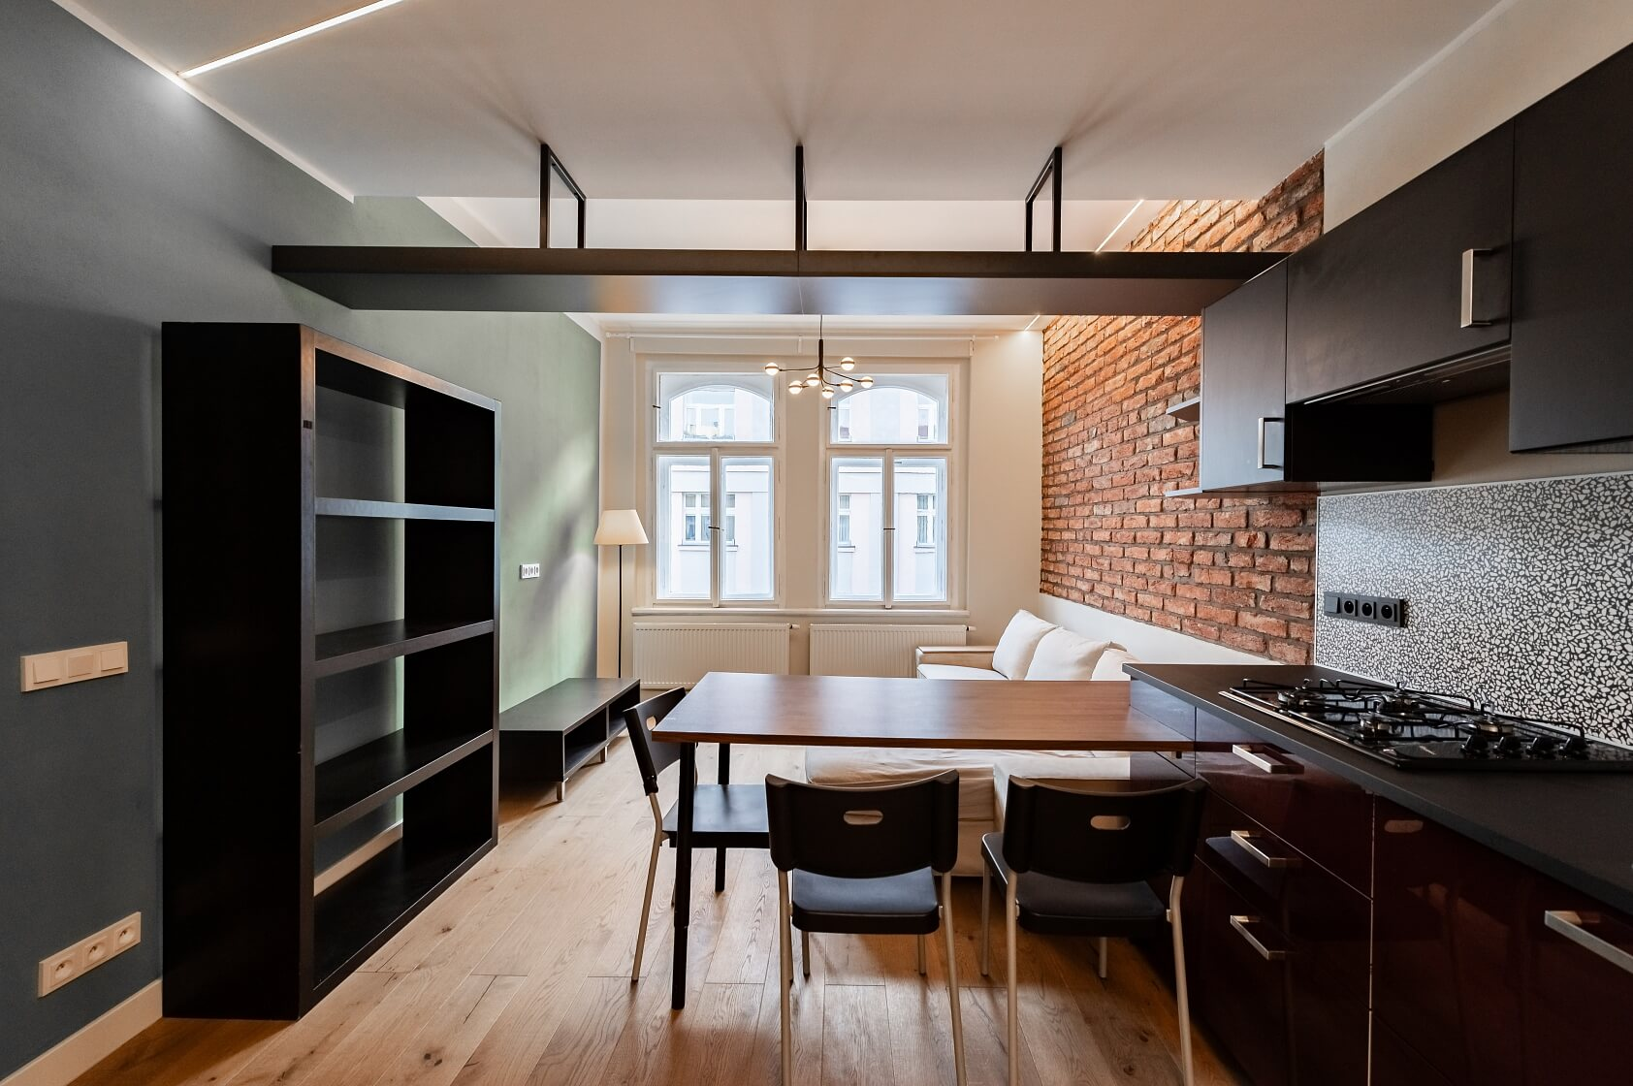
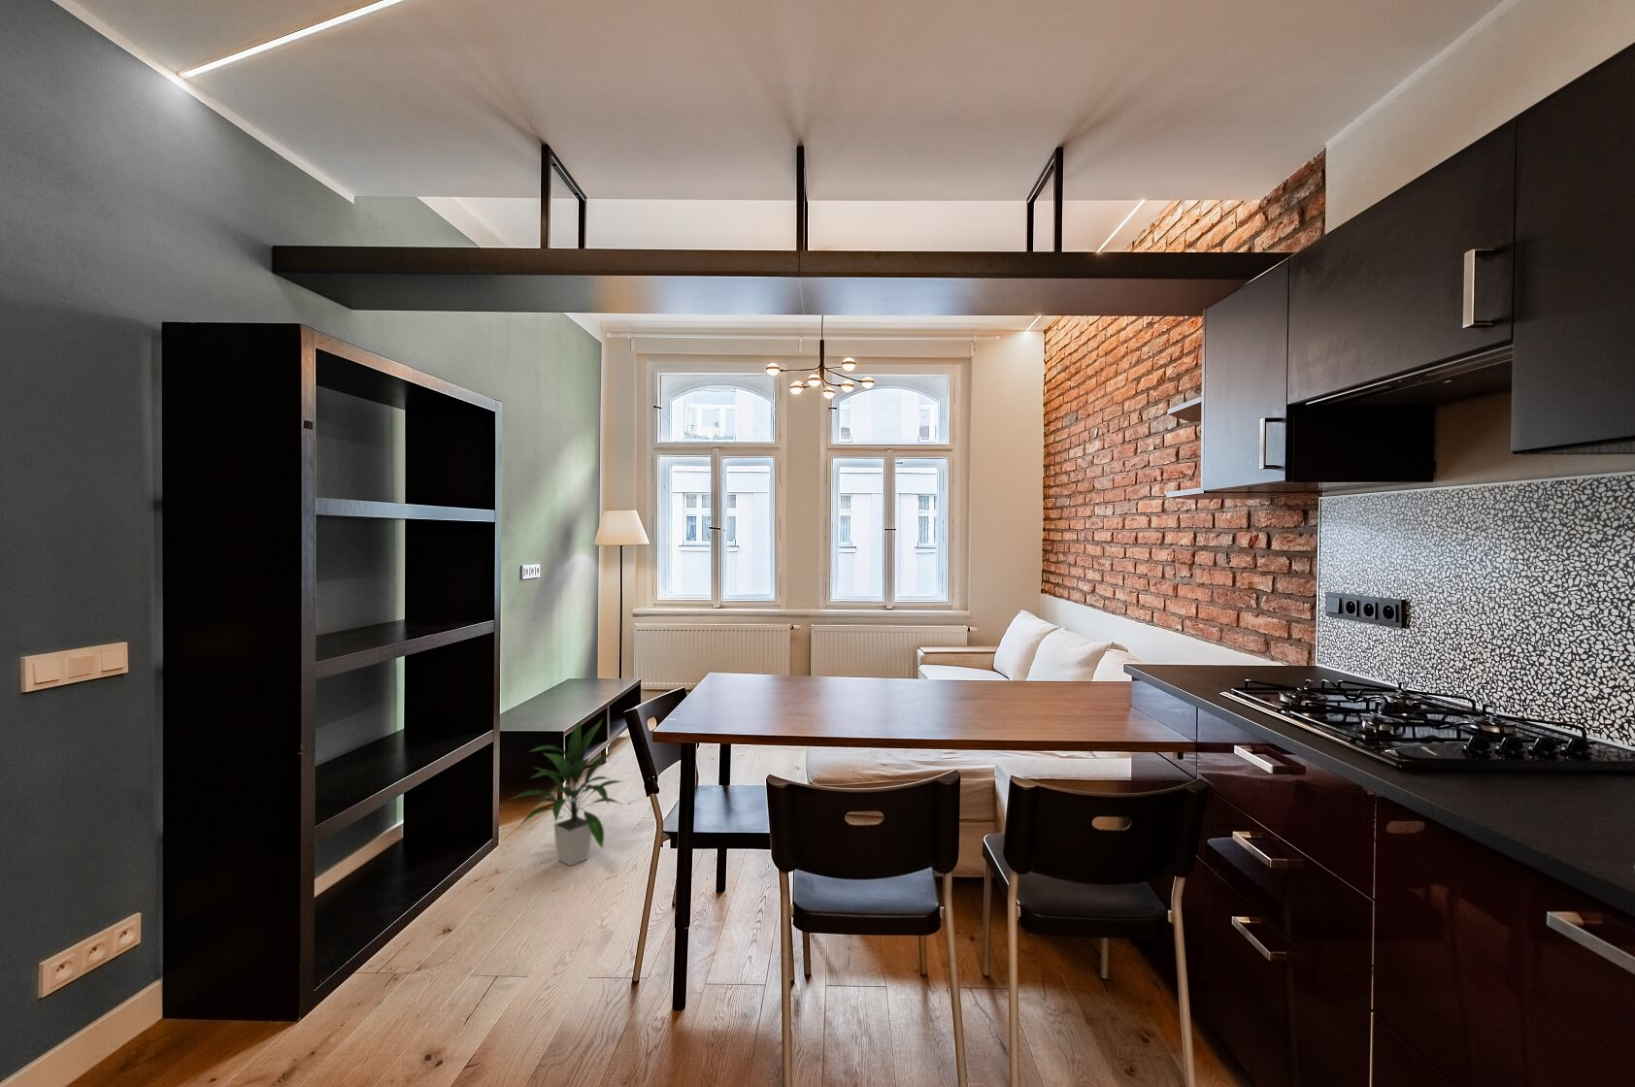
+ indoor plant [507,717,624,866]
